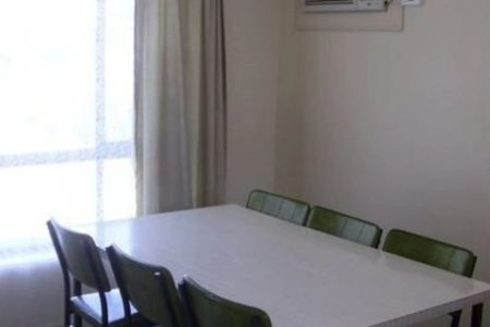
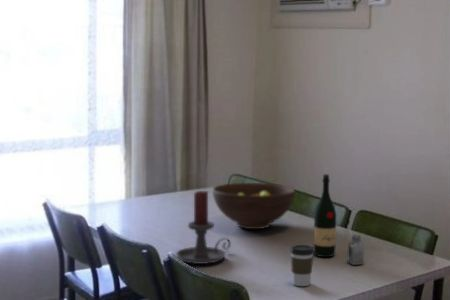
+ coffee cup [289,244,314,287]
+ candle holder [175,189,232,265]
+ wine bottle [313,173,337,258]
+ fruit bowl [212,182,296,230]
+ saltshaker [347,234,365,266]
